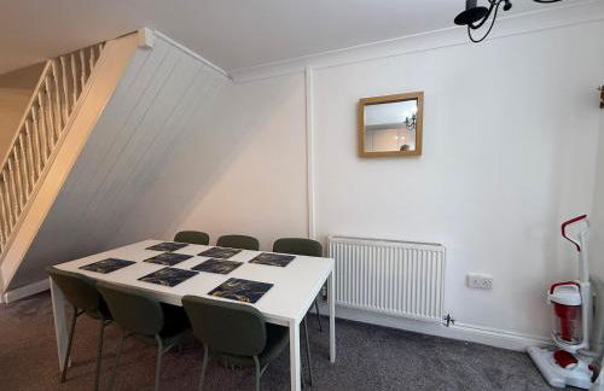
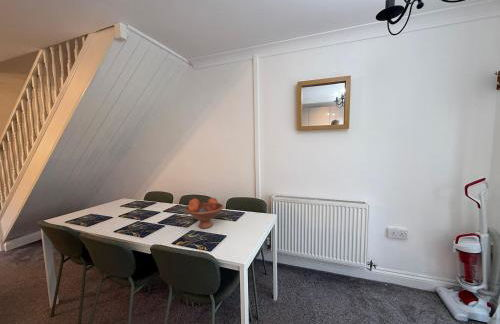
+ fruit bowl [184,197,224,229]
